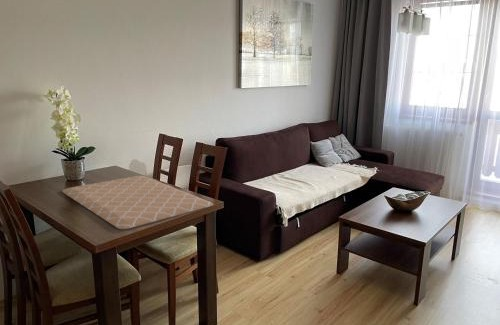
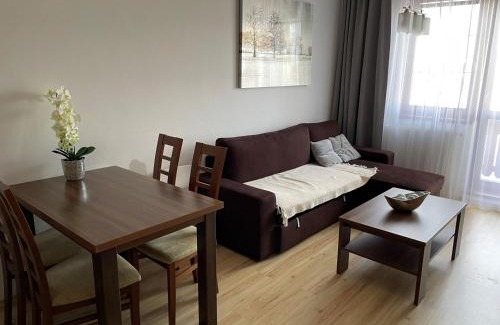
- placemat [61,175,214,230]
